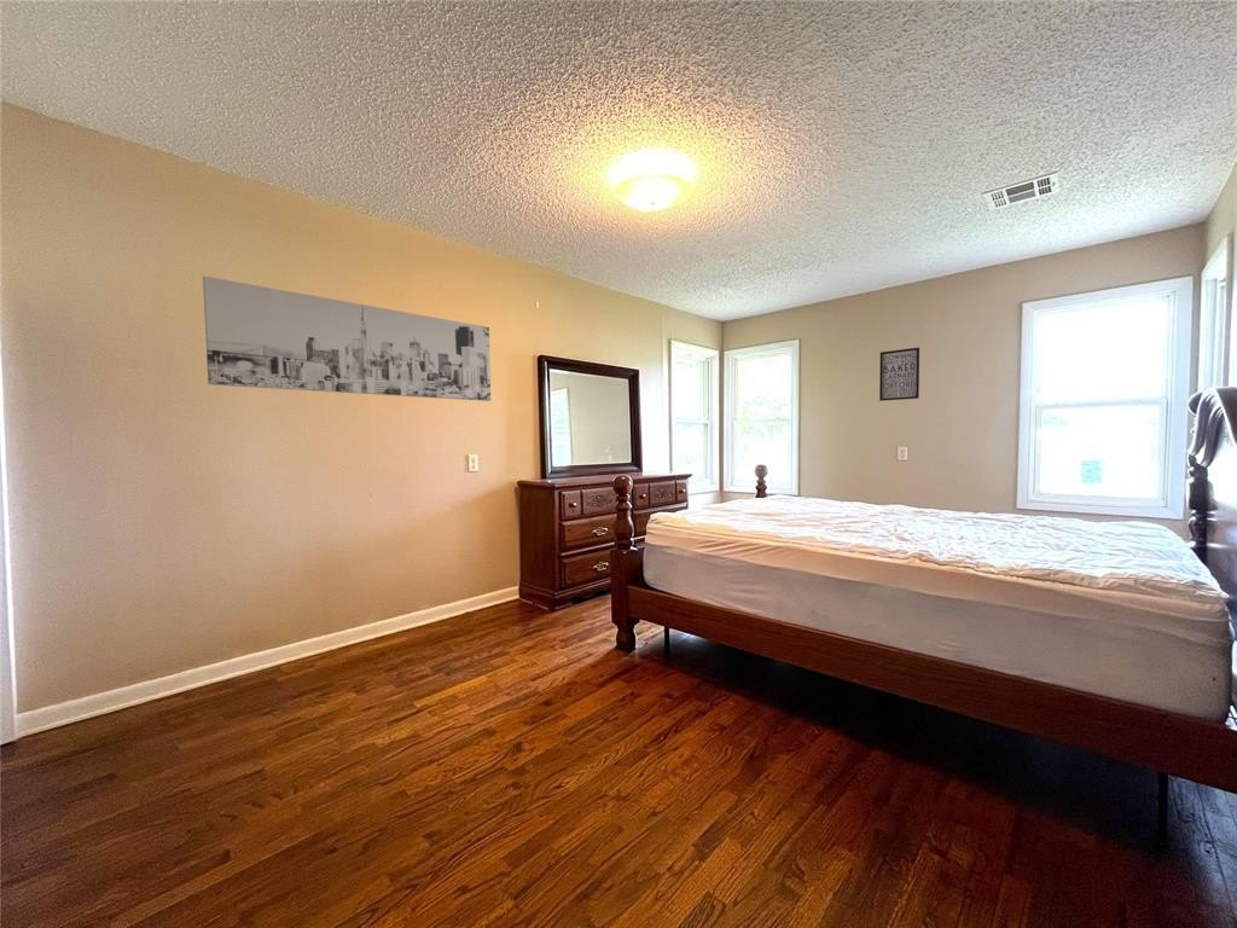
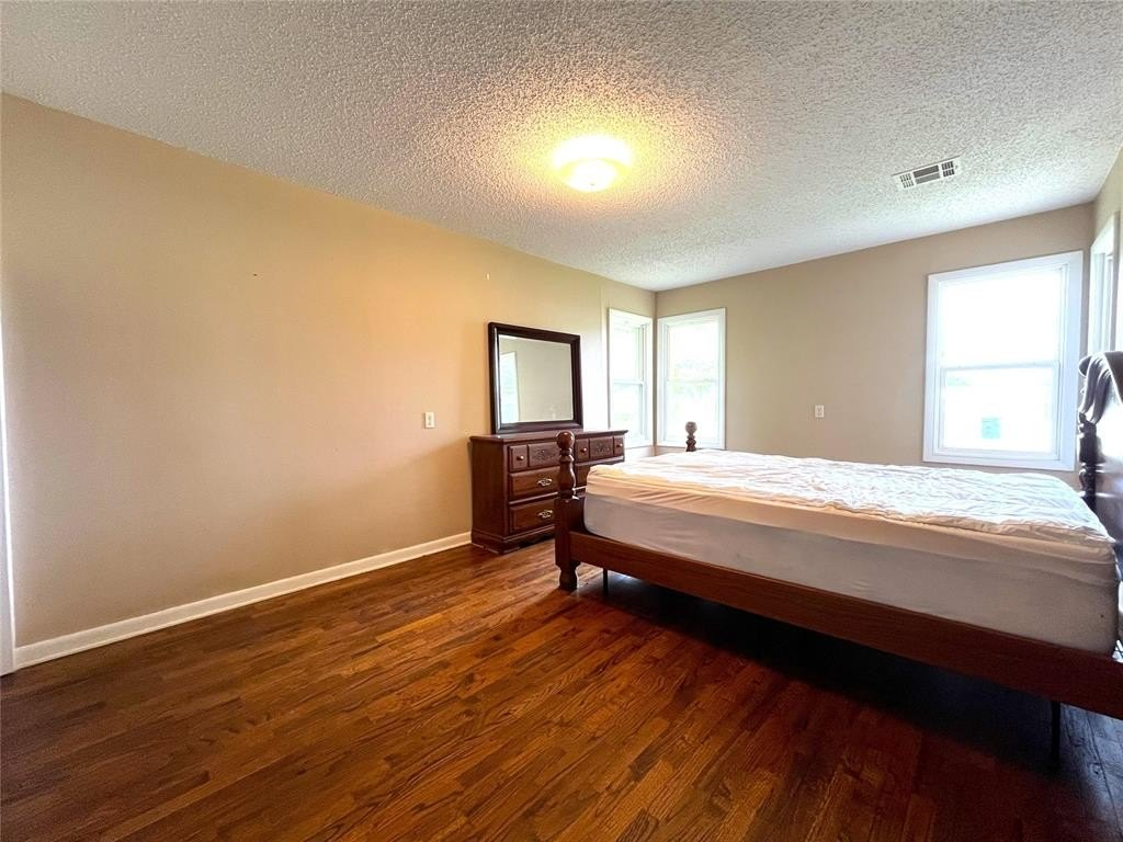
- wall art [202,276,492,402]
- wall art [878,347,921,402]
